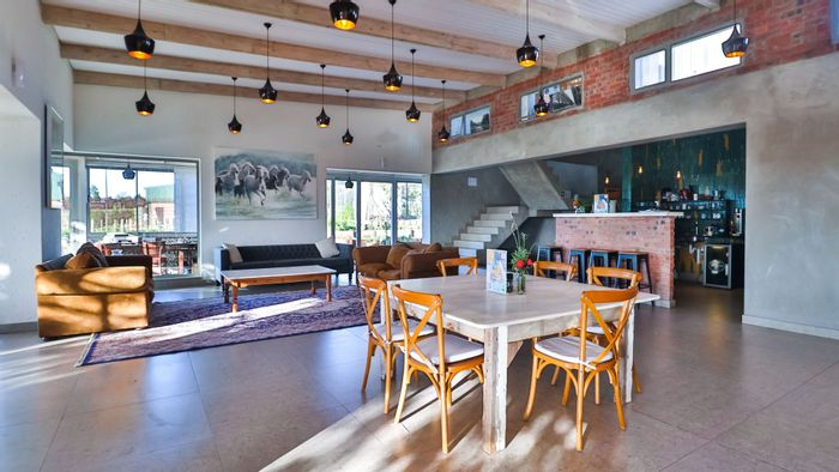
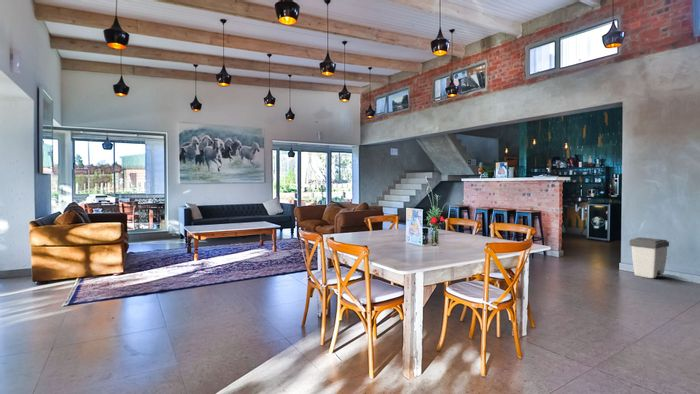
+ trash can [628,236,670,279]
